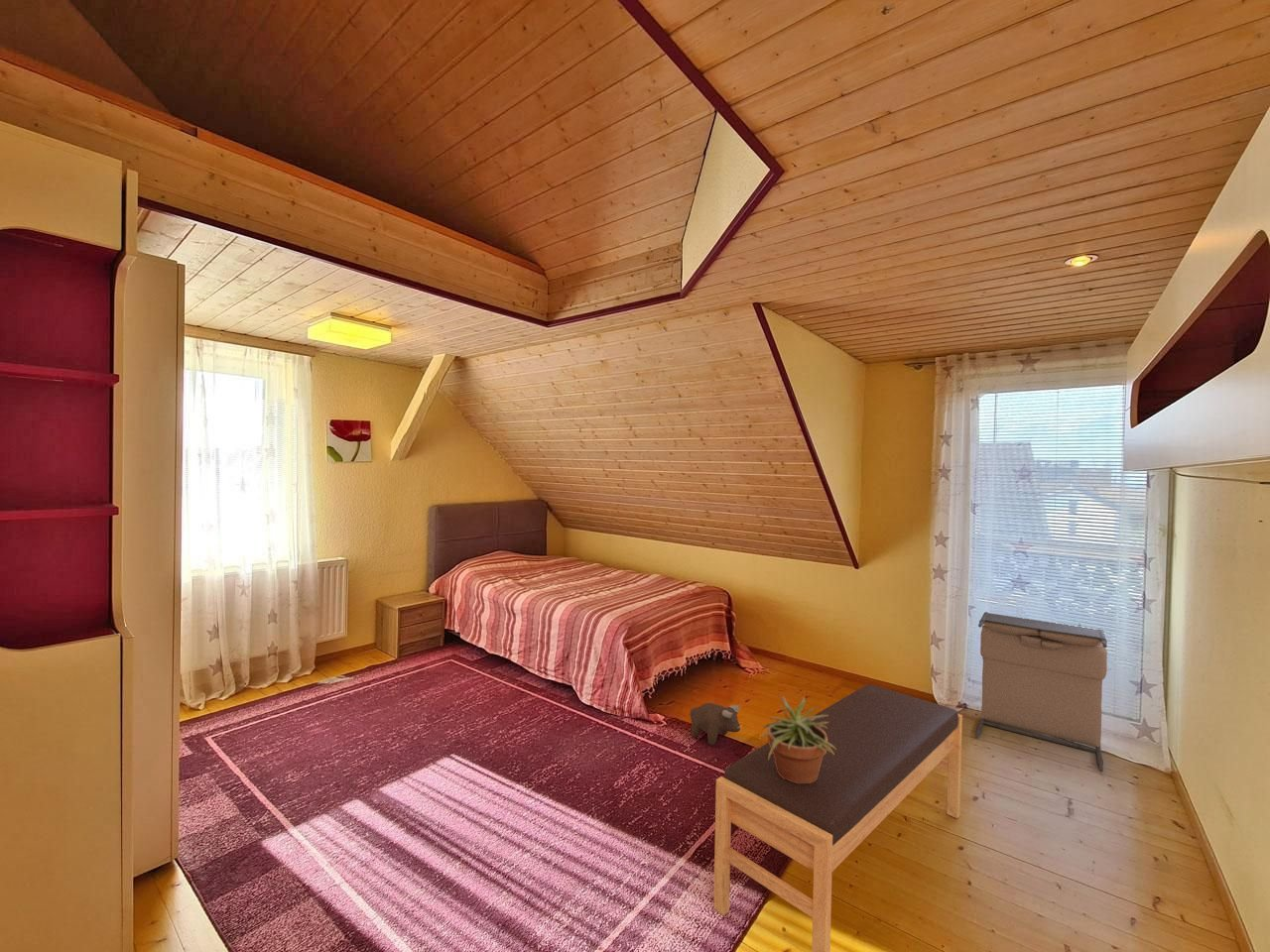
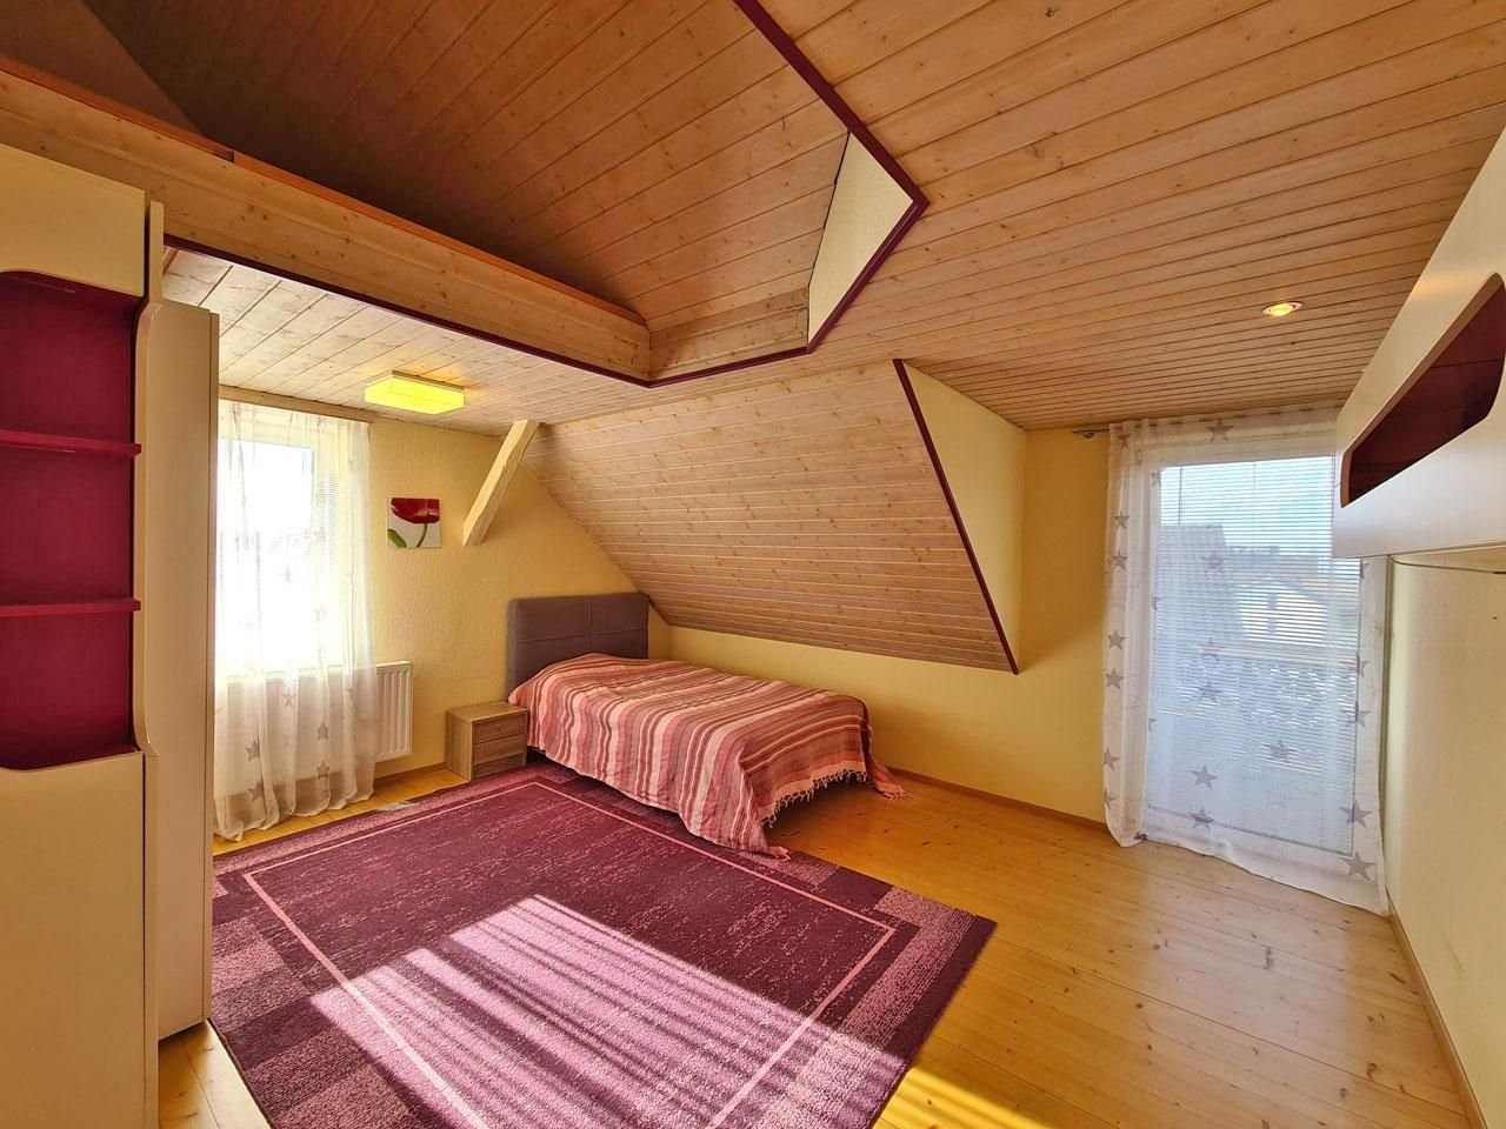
- bench [712,683,963,952]
- potted plant [762,695,836,783]
- plush toy [690,702,743,747]
- laundry hamper [974,611,1108,773]
